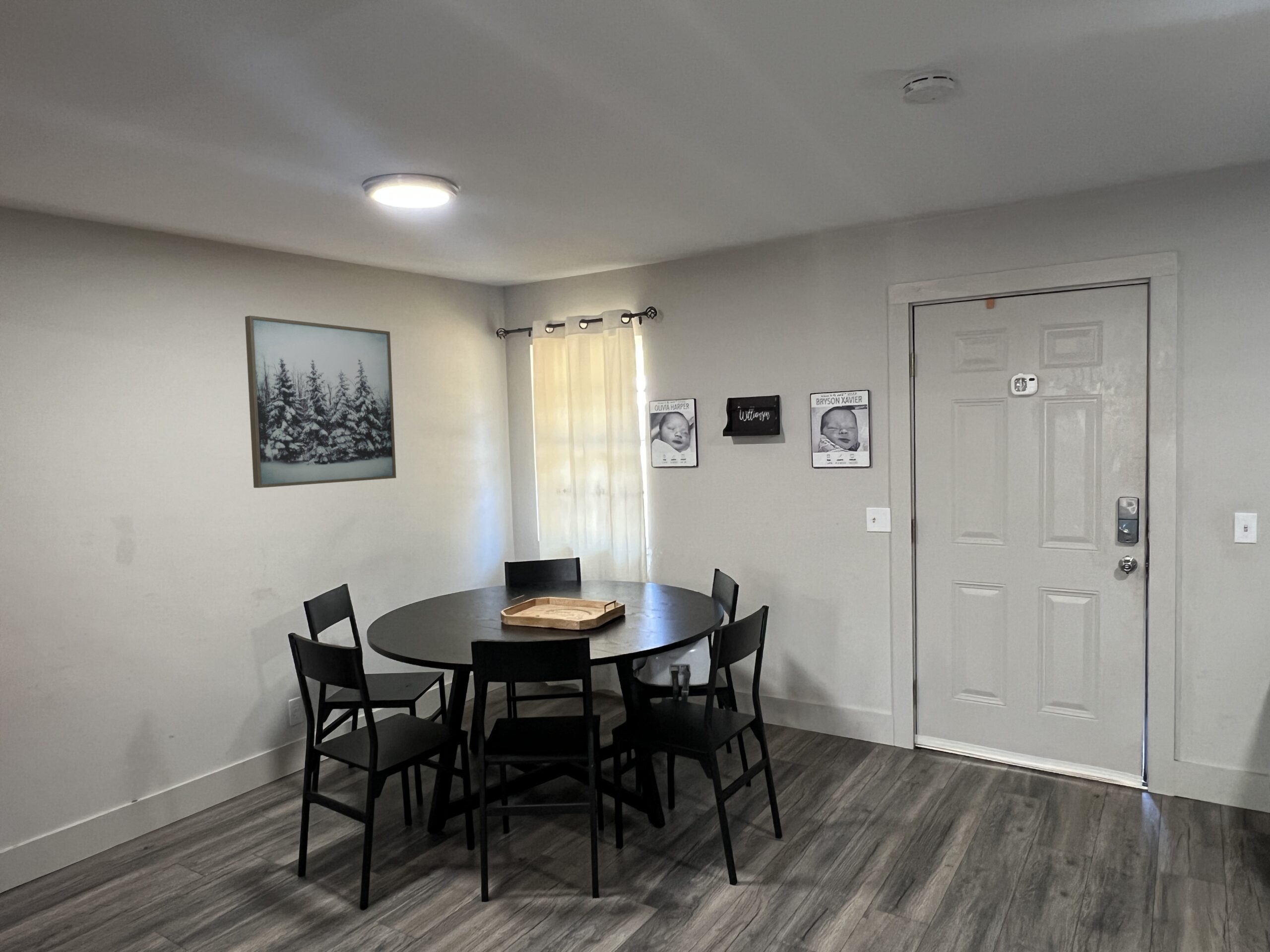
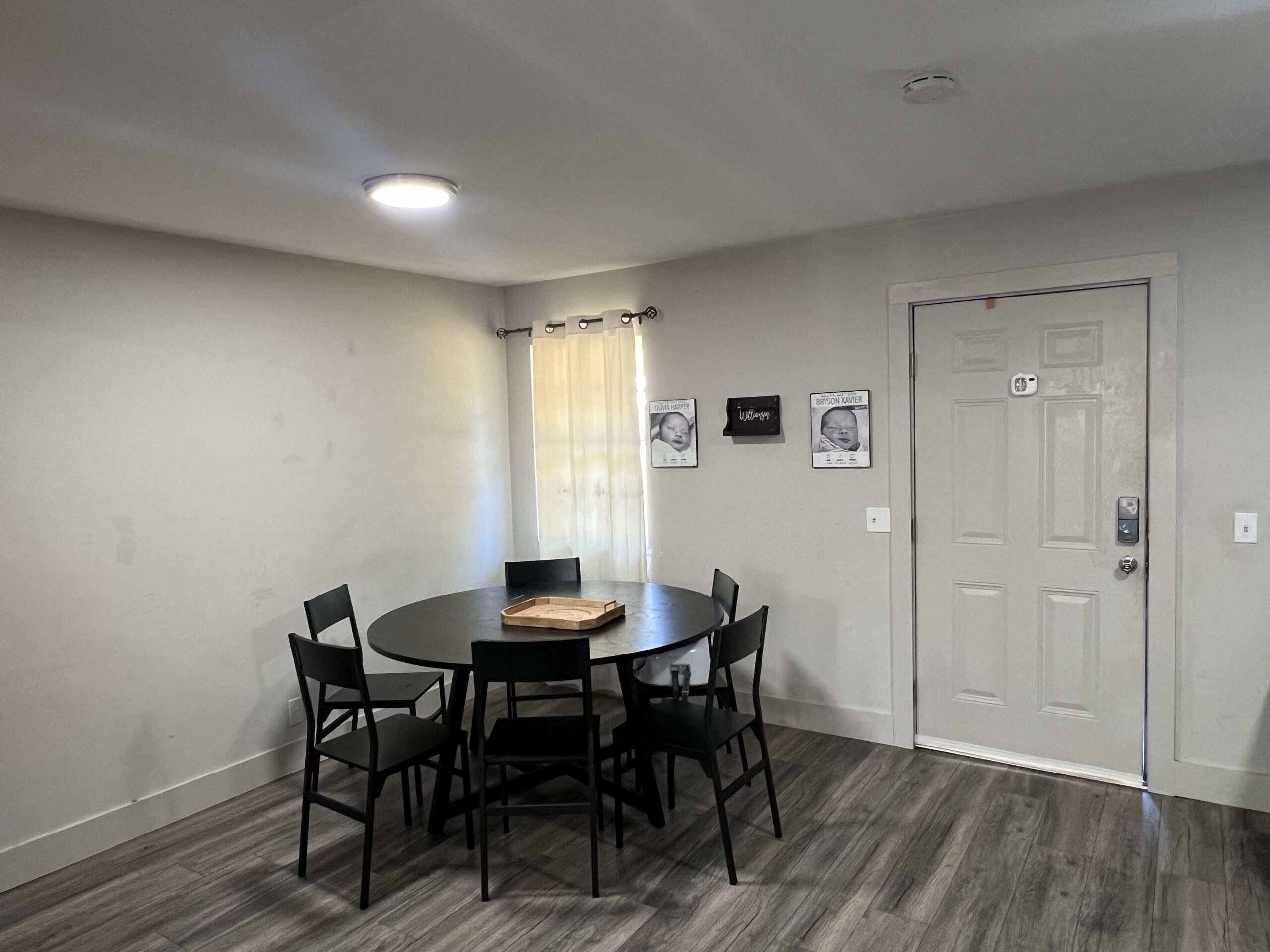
- wall art [245,315,397,488]
